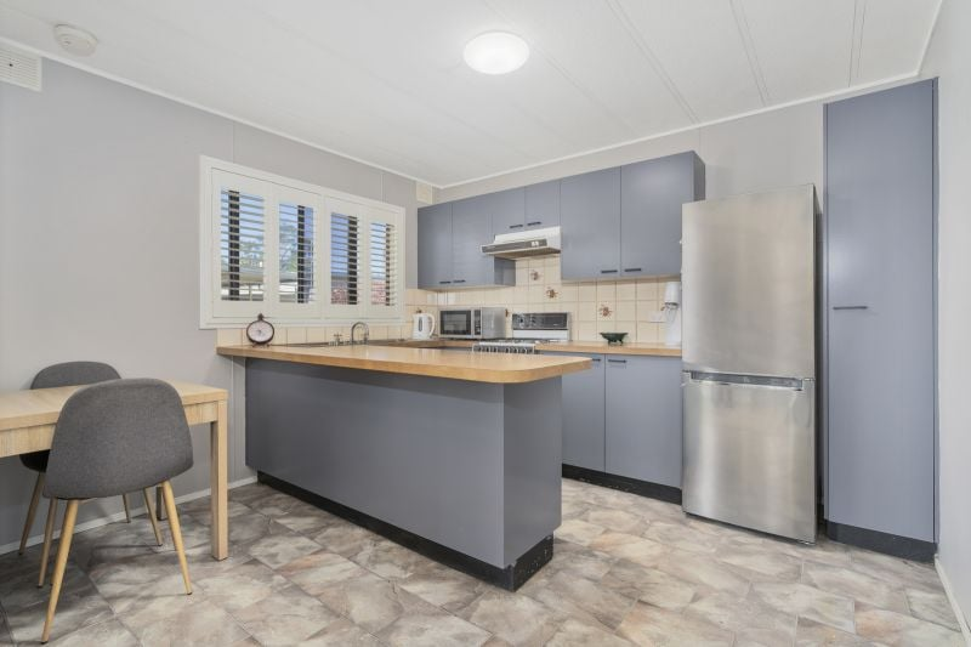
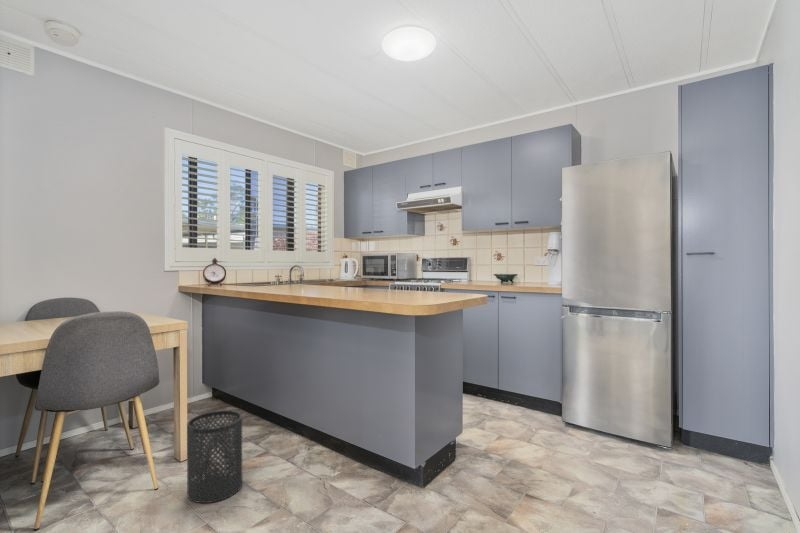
+ trash can [186,409,243,504]
